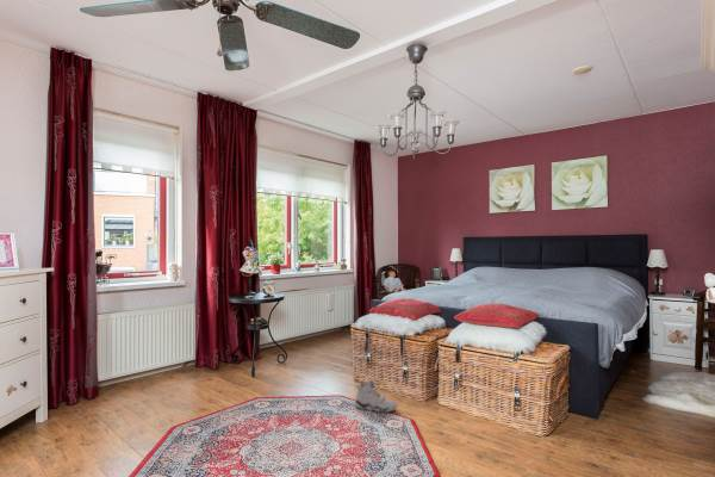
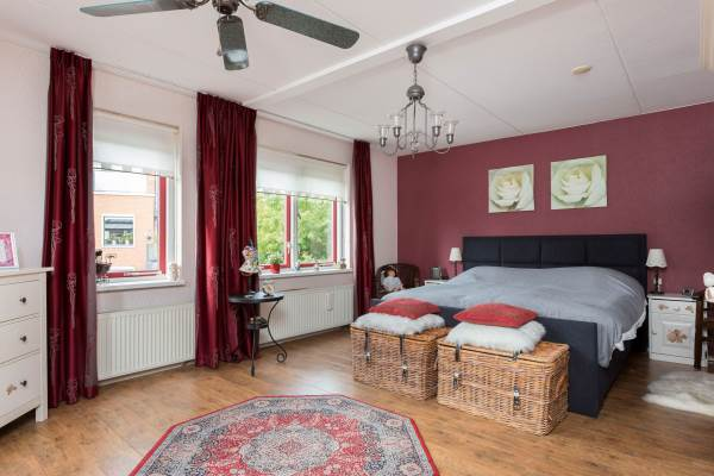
- sneaker [354,379,398,414]
